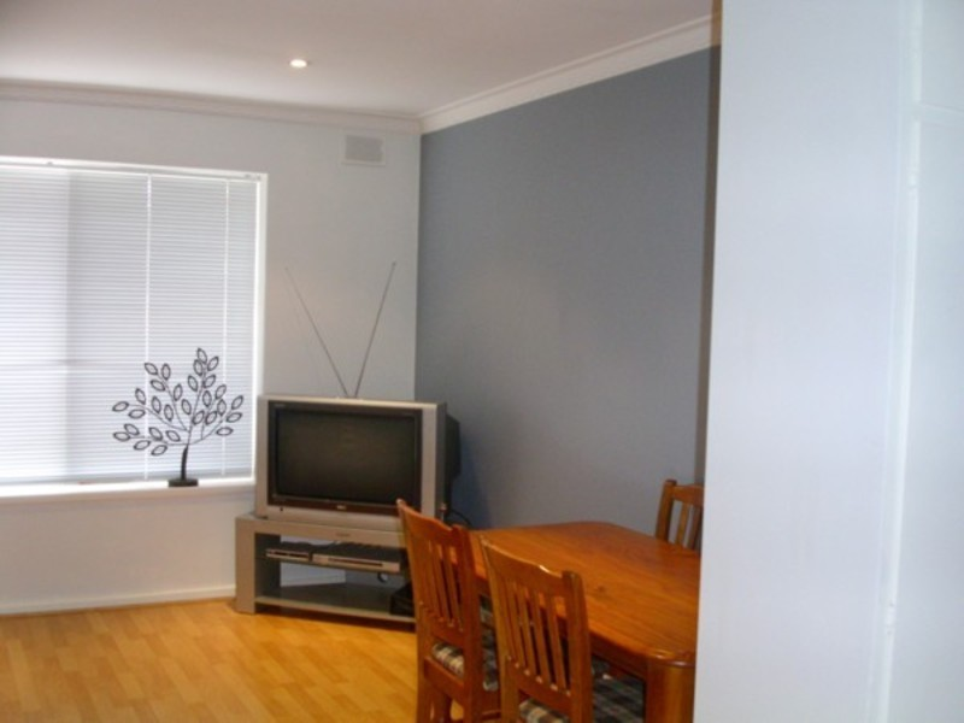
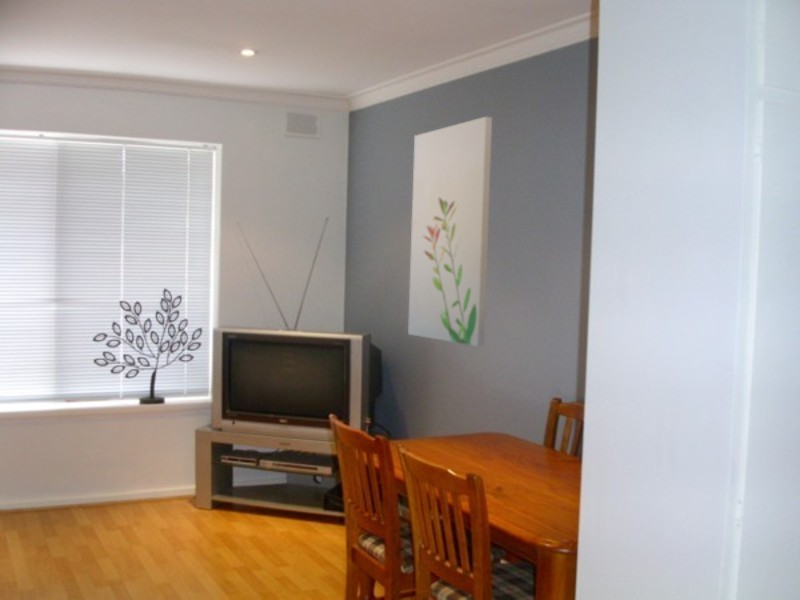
+ wall art [407,116,493,347]
